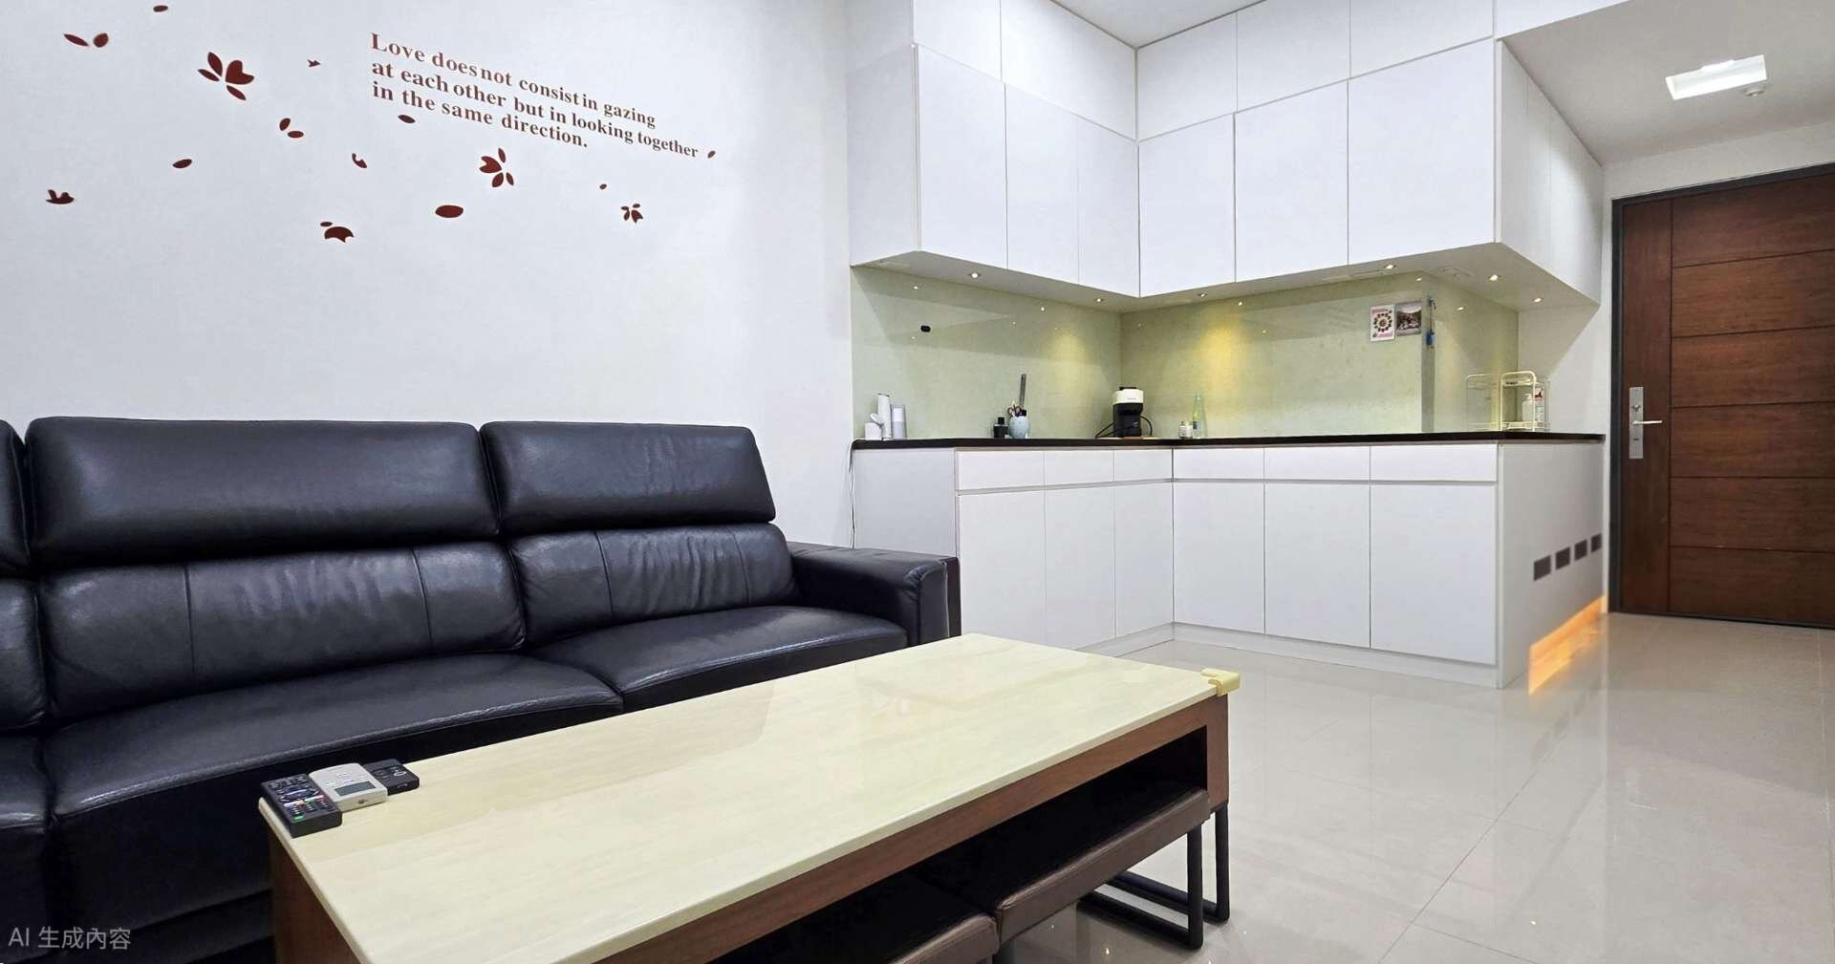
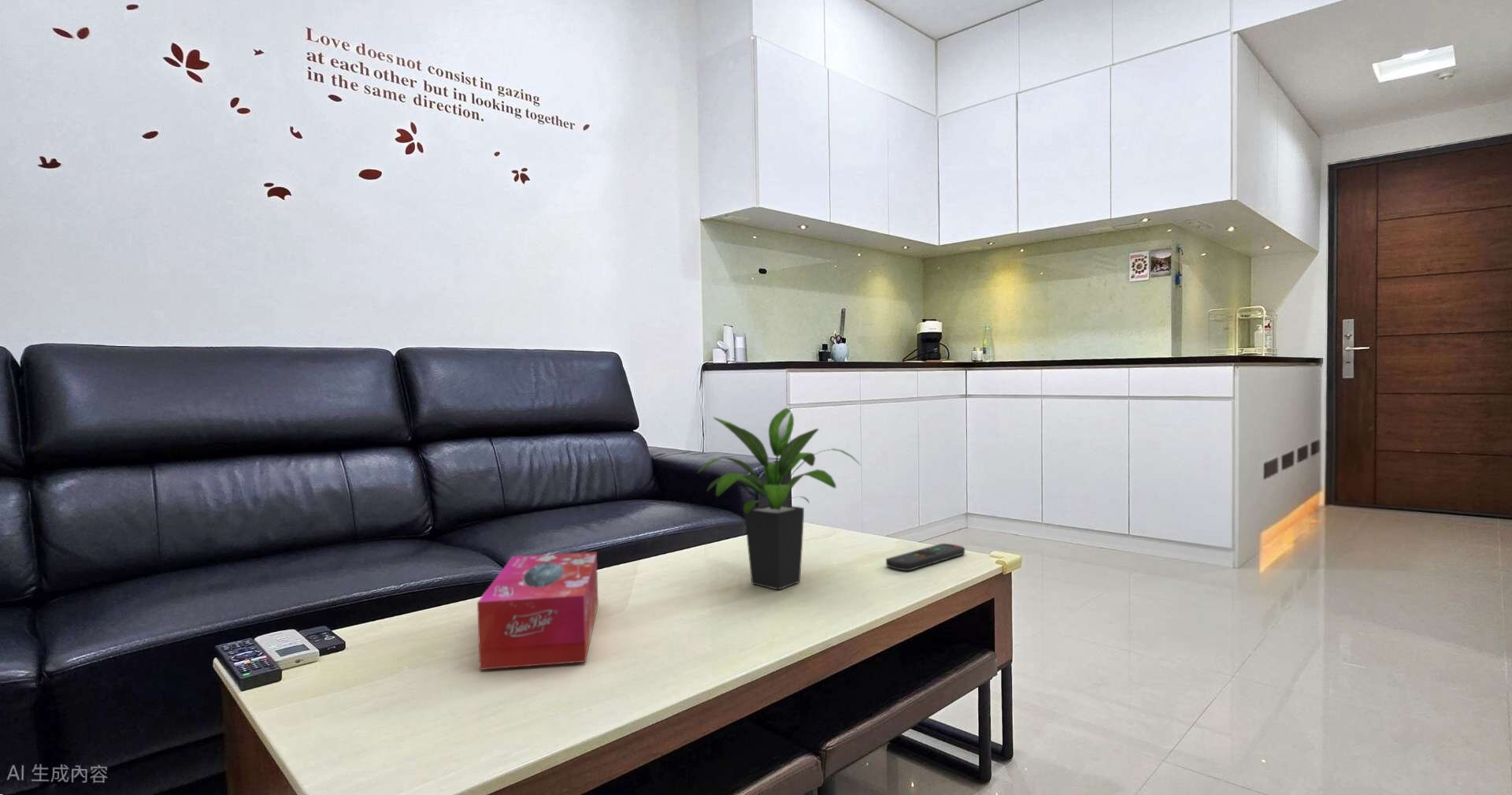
+ remote control [885,543,965,571]
+ tissue box [476,551,599,671]
+ potted plant [697,407,862,590]
